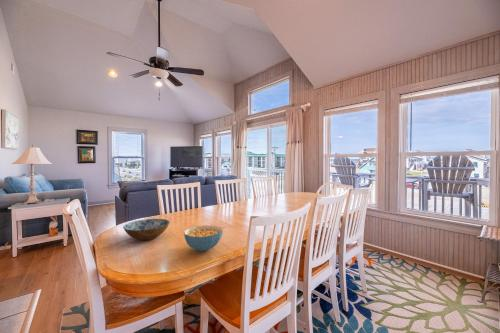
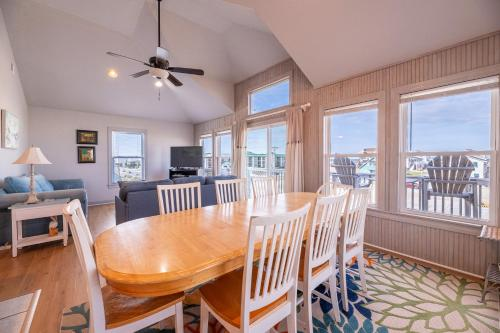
- cereal bowl [183,224,224,252]
- bowl [122,218,171,241]
